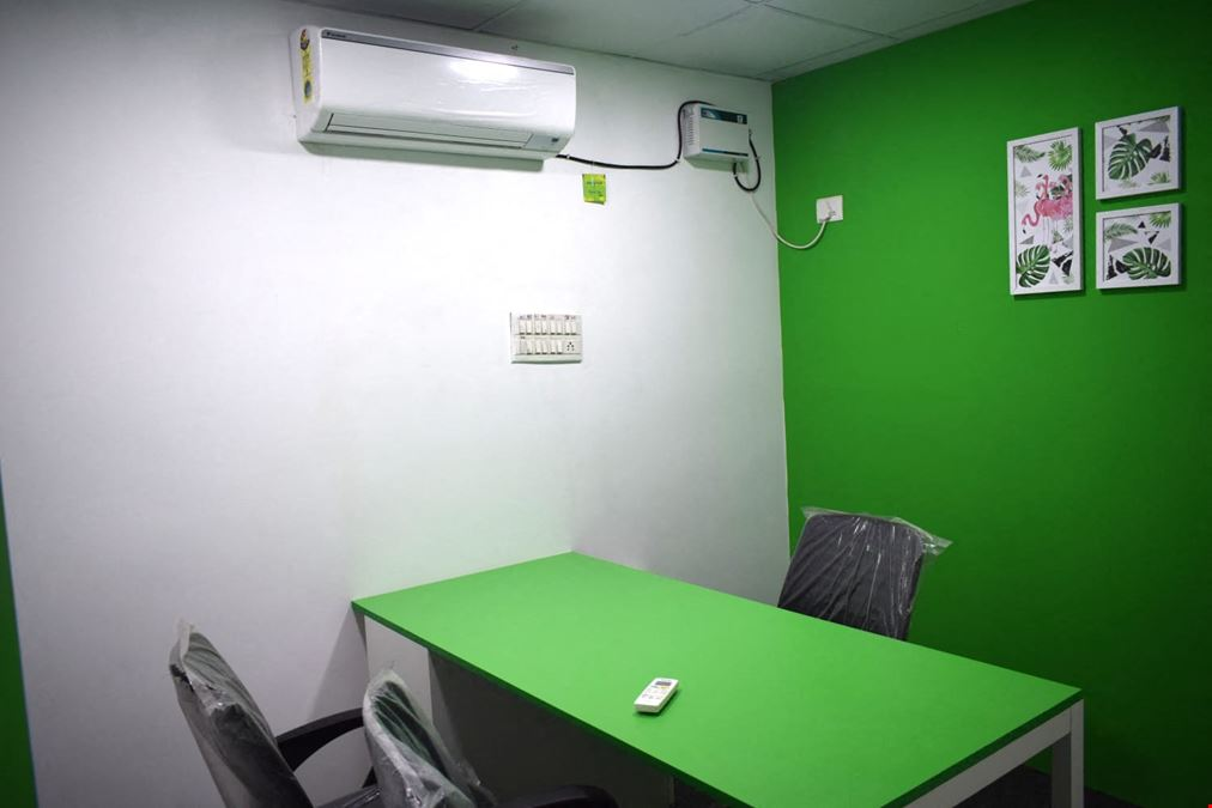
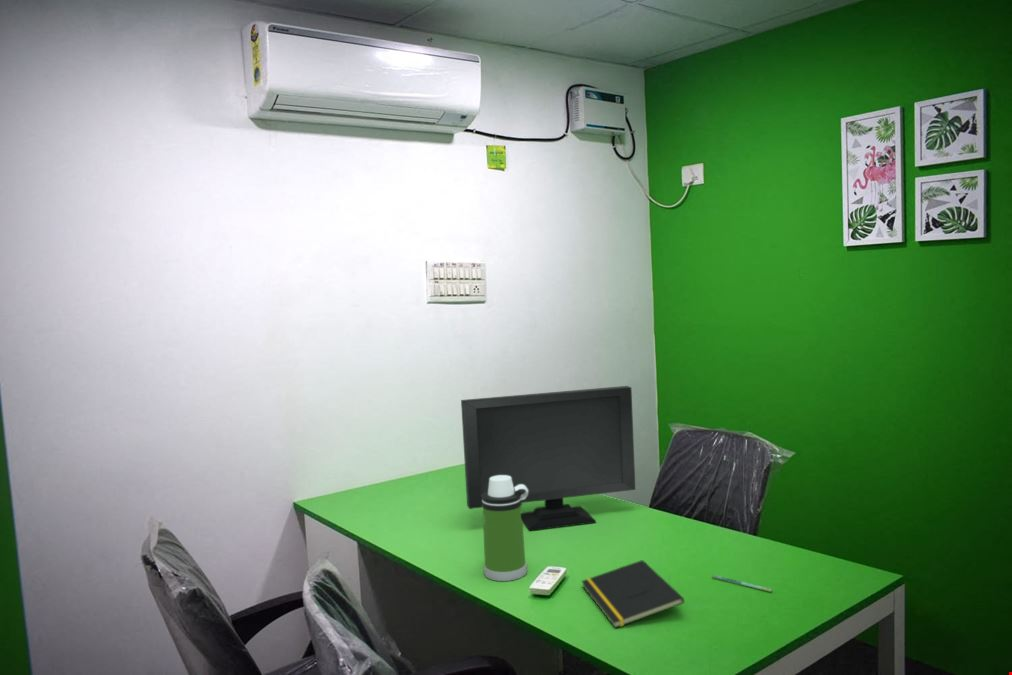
+ water bottle [481,475,528,582]
+ notepad [580,559,685,629]
+ computer monitor [460,385,636,532]
+ pen [711,574,774,593]
